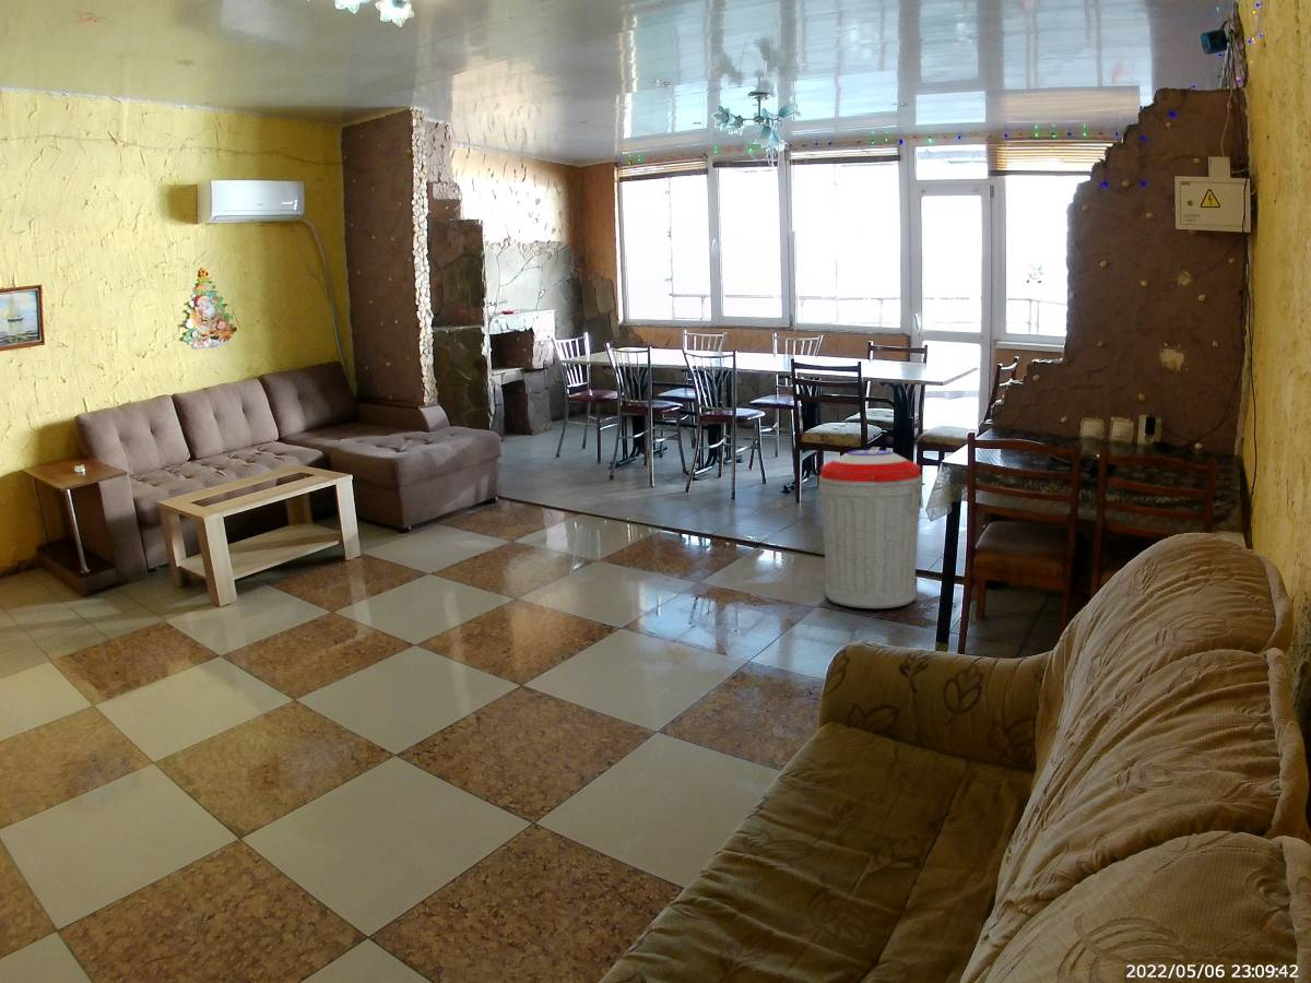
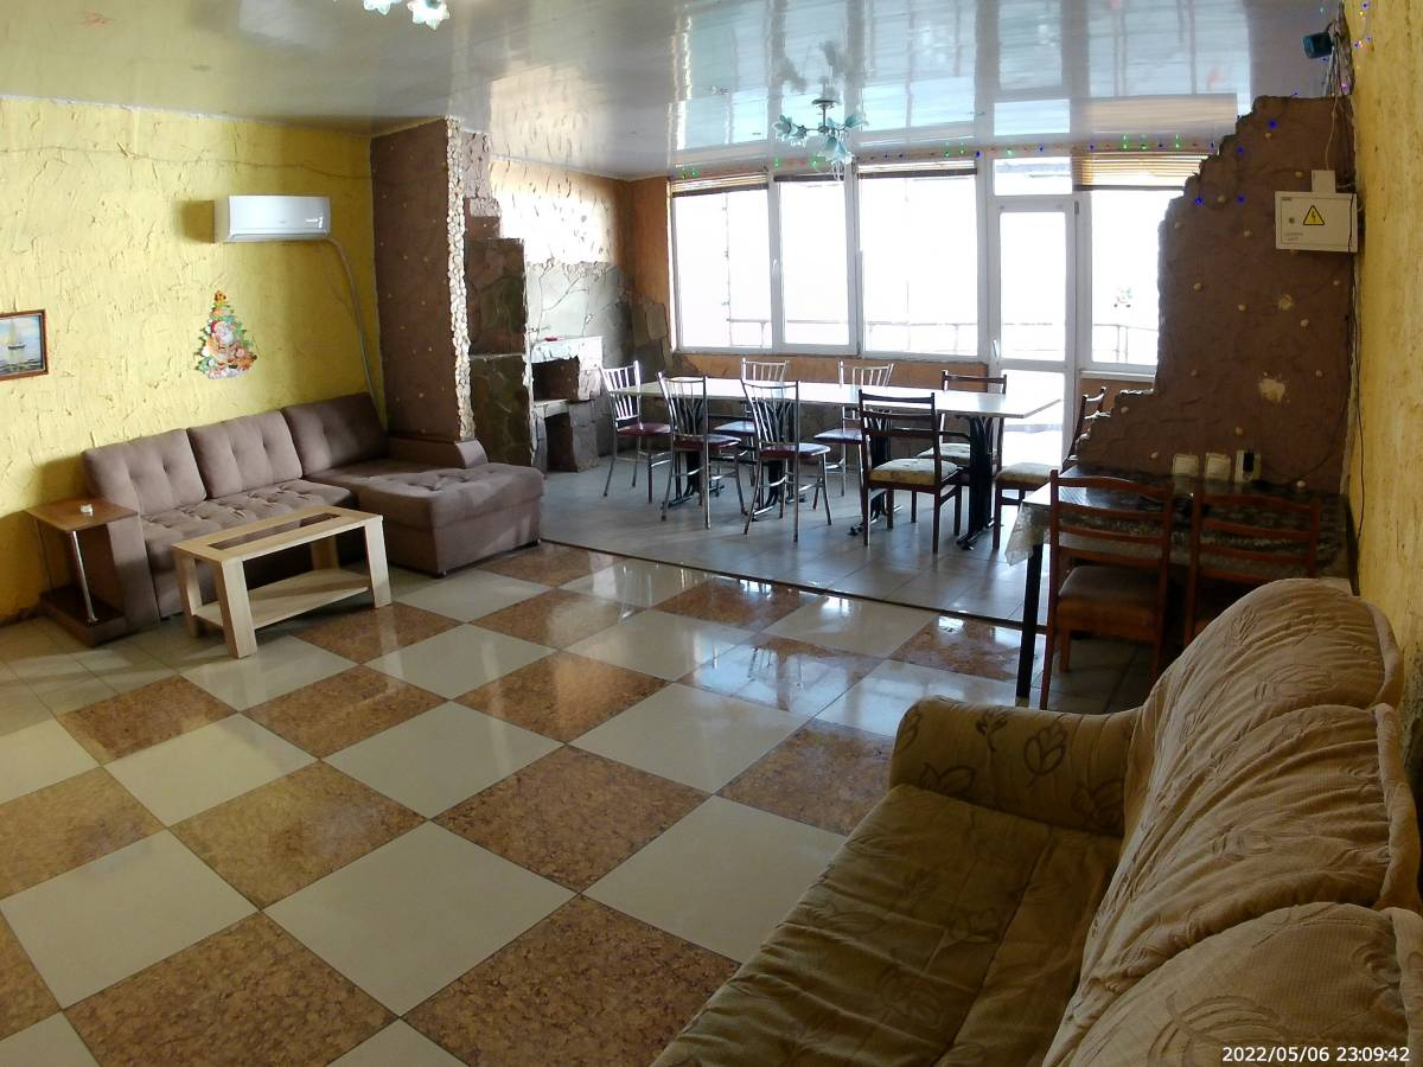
- trash can [816,449,924,609]
